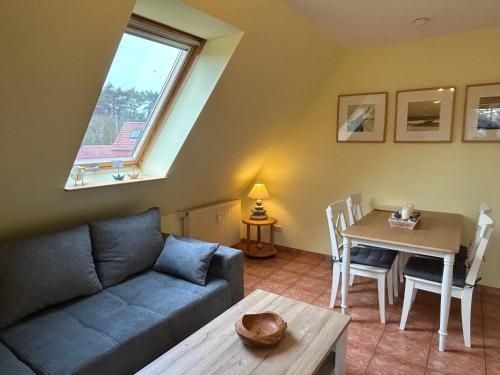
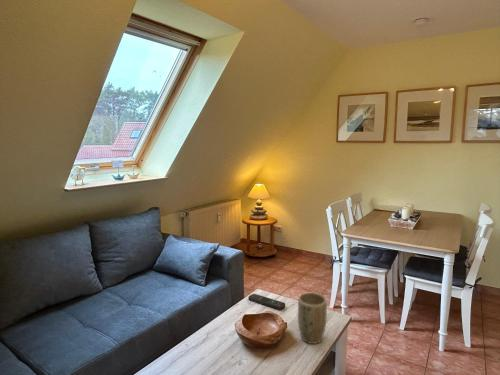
+ remote control [248,293,286,311]
+ plant pot [297,292,328,345]
